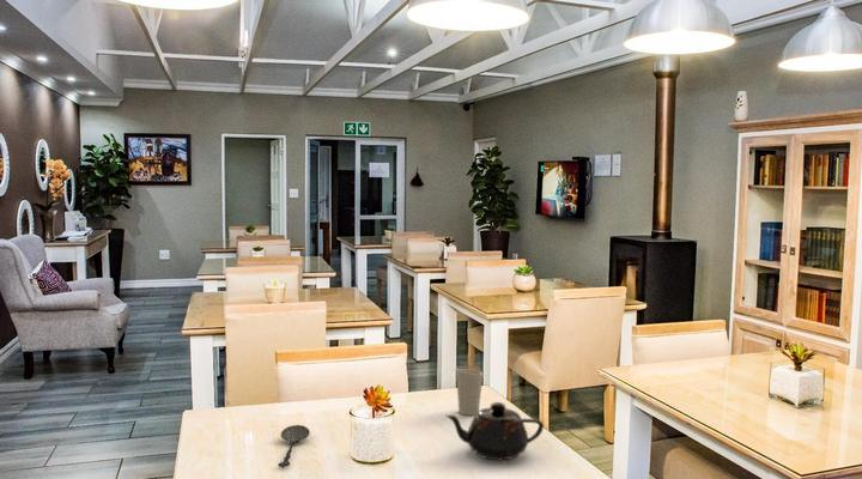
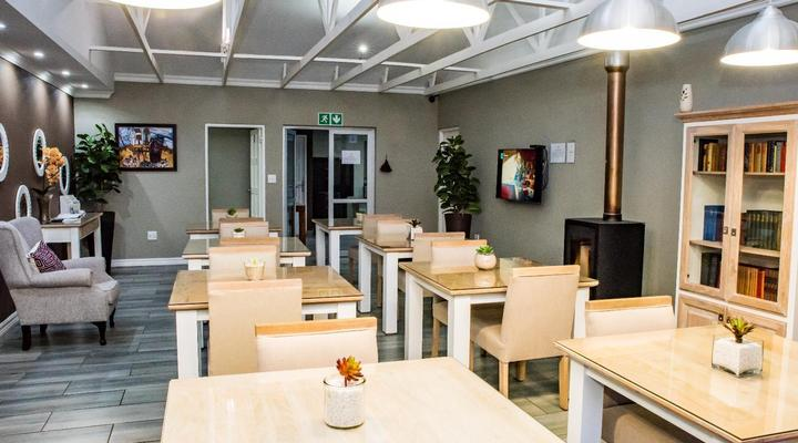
- spoon [277,424,311,469]
- cup [455,368,484,417]
- teapot [444,401,545,461]
